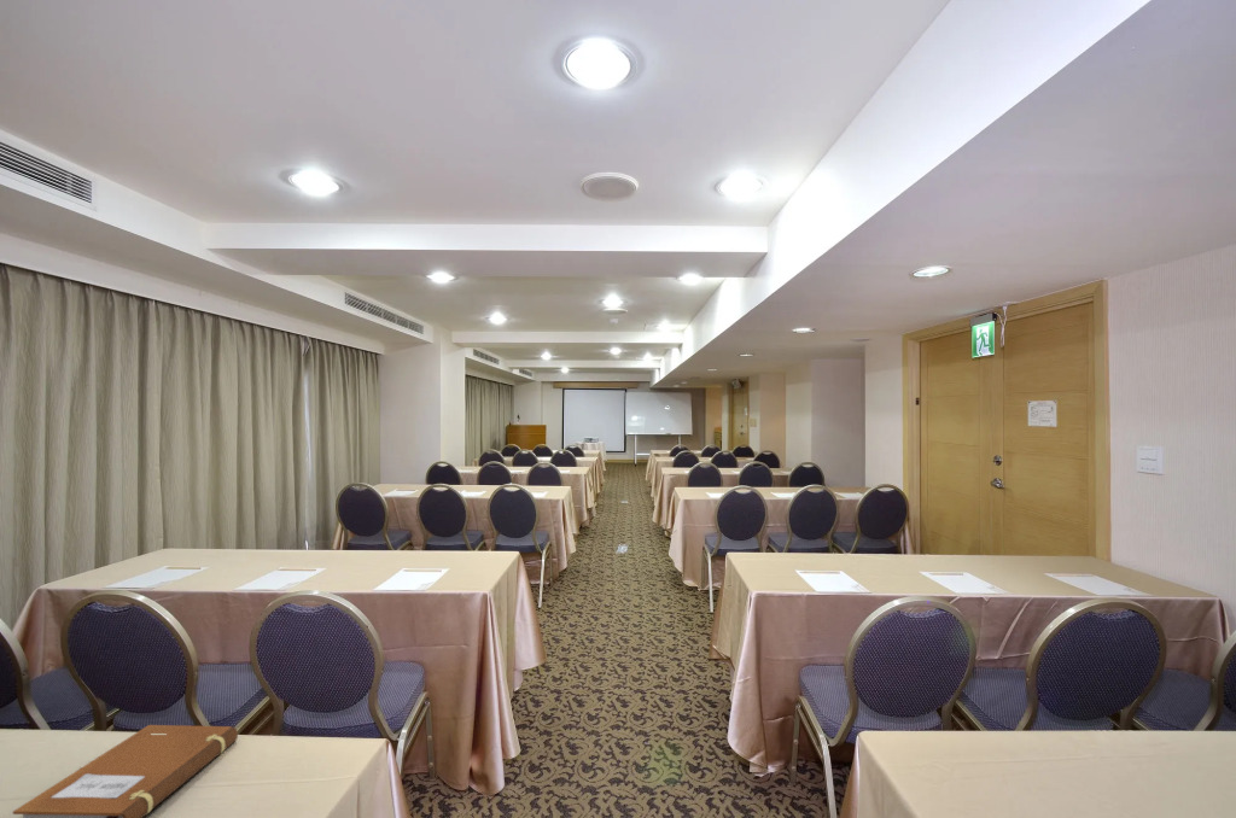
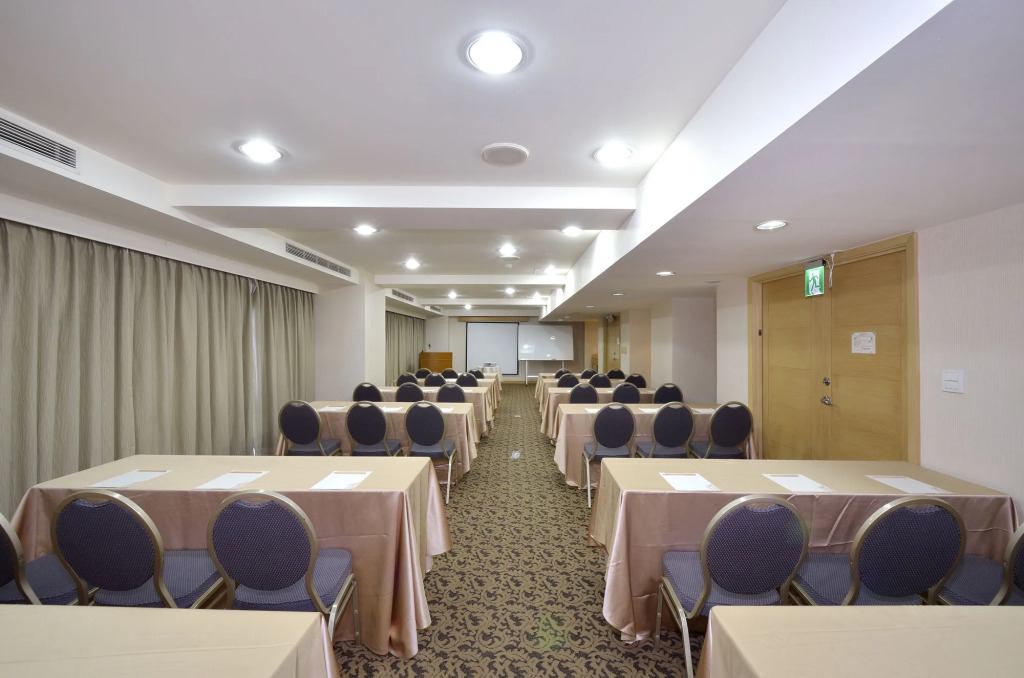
- notebook [12,724,239,818]
